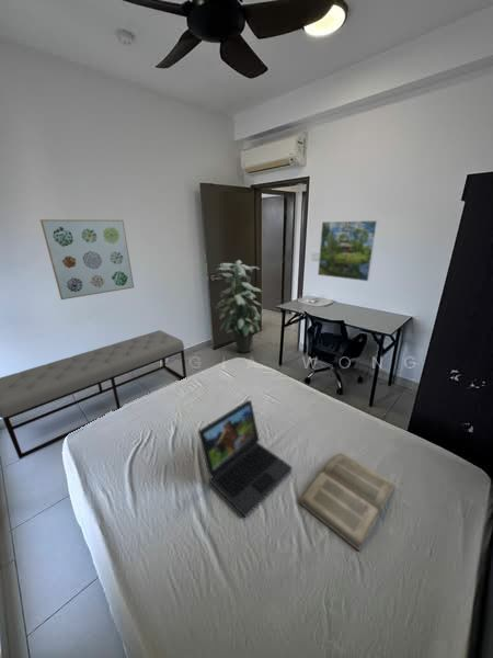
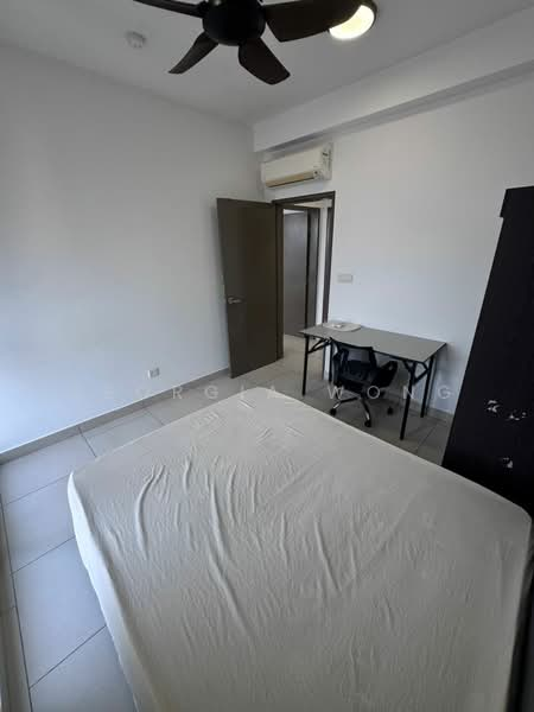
- indoor plant [215,259,264,354]
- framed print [317,219,379,282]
- laptop [197,399,294,518]
- bench [0,329,187,461]
- wall art [39,218,135,300]
- book [298,452,397,552]
